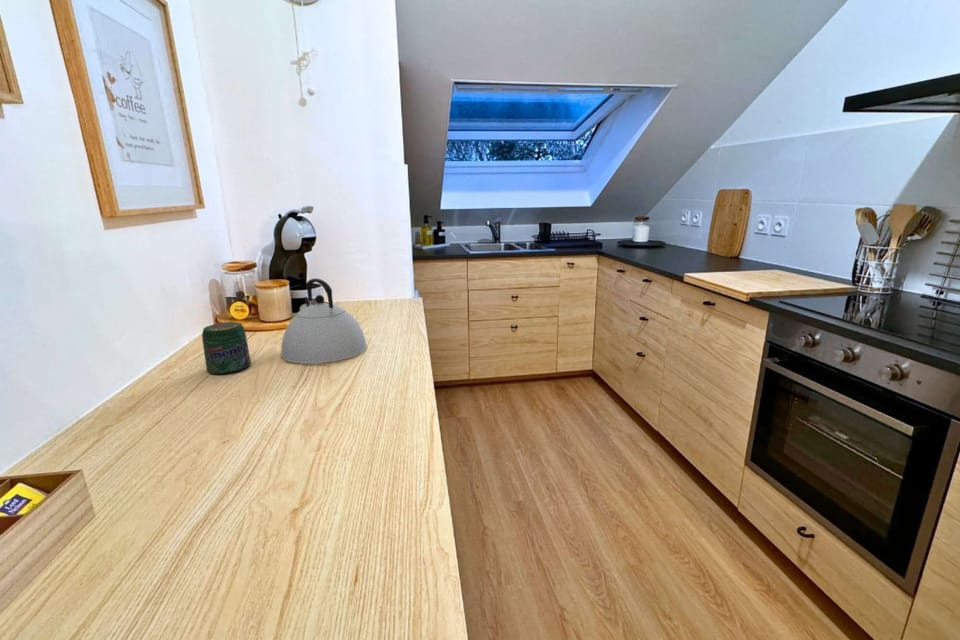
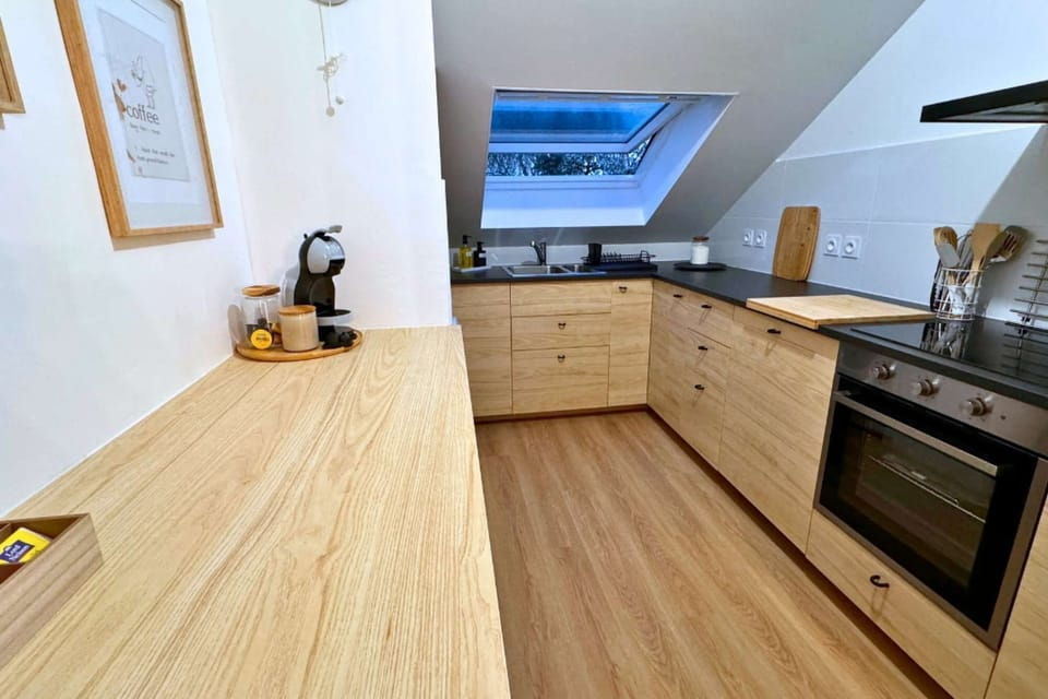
- kettle [280,278,368,365]
- jar [201,321,252,375]
